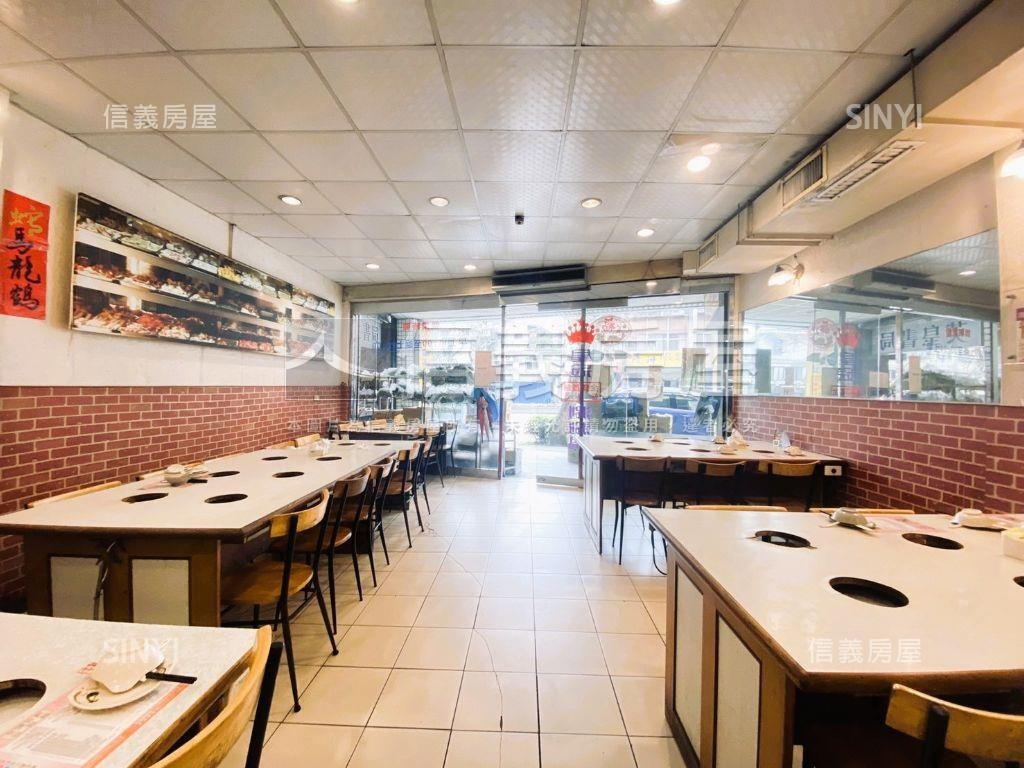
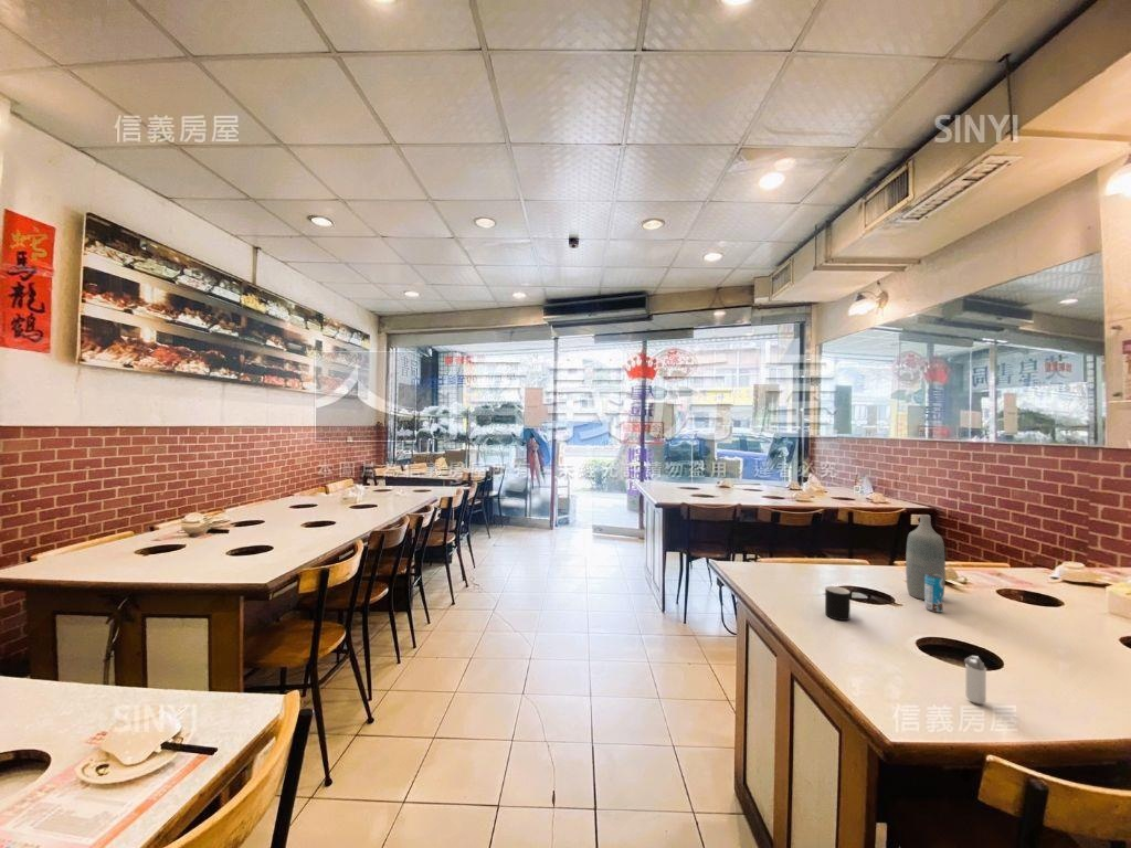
+ beverage can [923,573,944,614]
+ bottle [905,513,947,601]
+ shaker [963,655,987,706]
+ cup [824,585,852,622]
